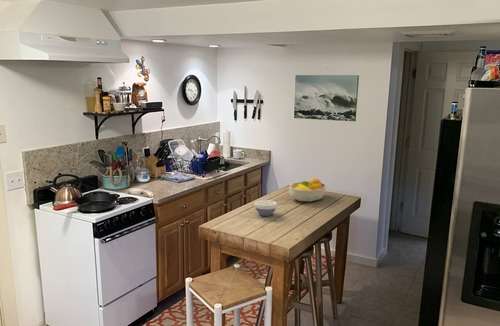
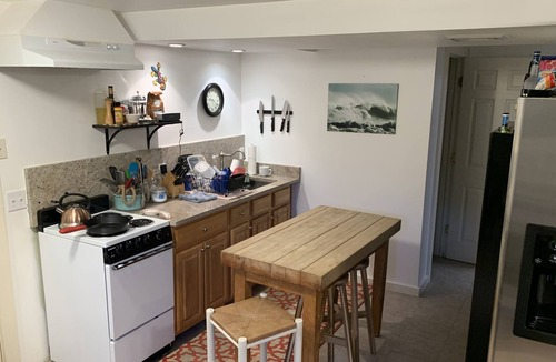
- bowl [254,199,278,217]
- fruit bowl [288,177,327,203]
